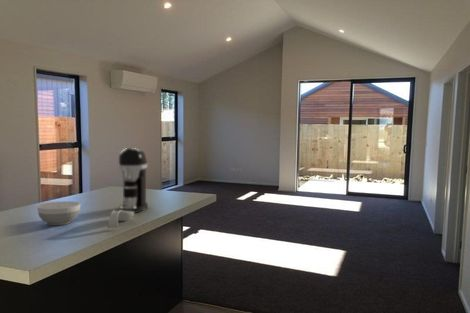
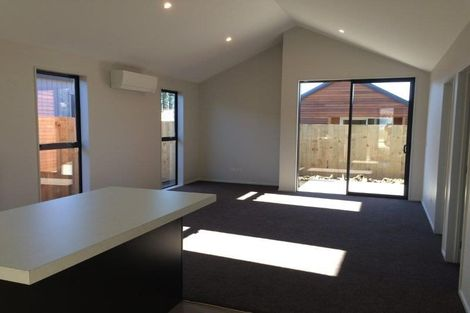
- coffee maker [117,147,149,214]
- spoon rest [107,210,135,229]
- bowl [36,200,81,226]
